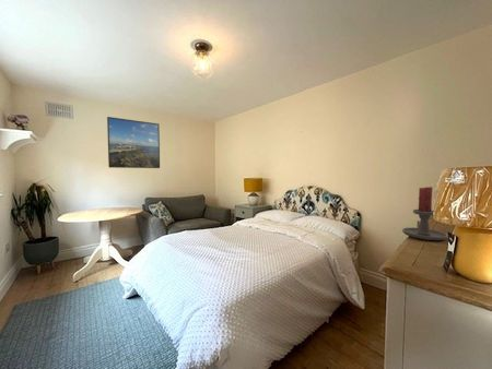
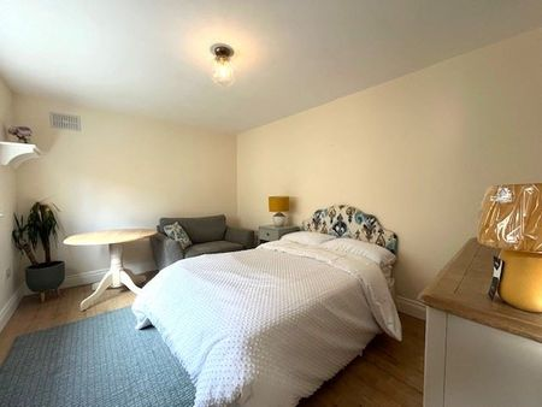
- candle holder [401,186,449,241]
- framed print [106,116,161,169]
